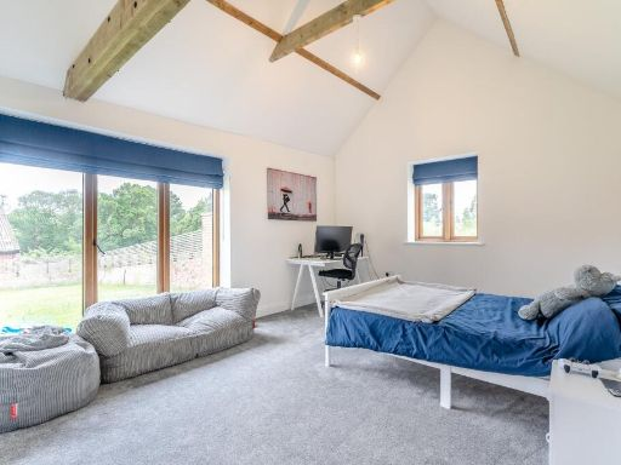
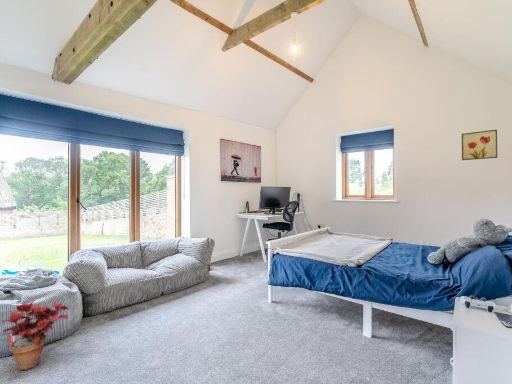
+ wall art [461,129,498,161]
+ potted plant [0,299,69,371]
